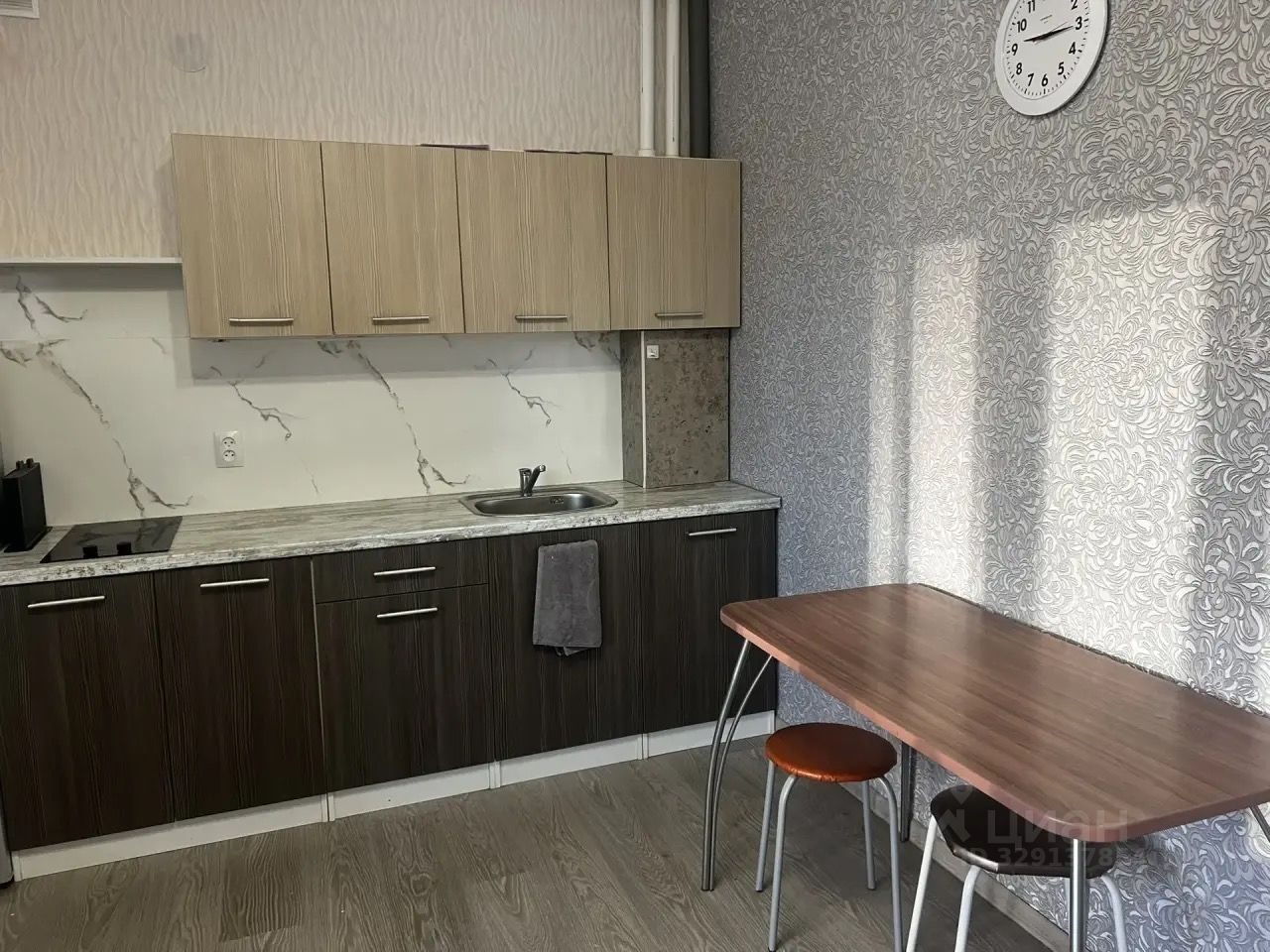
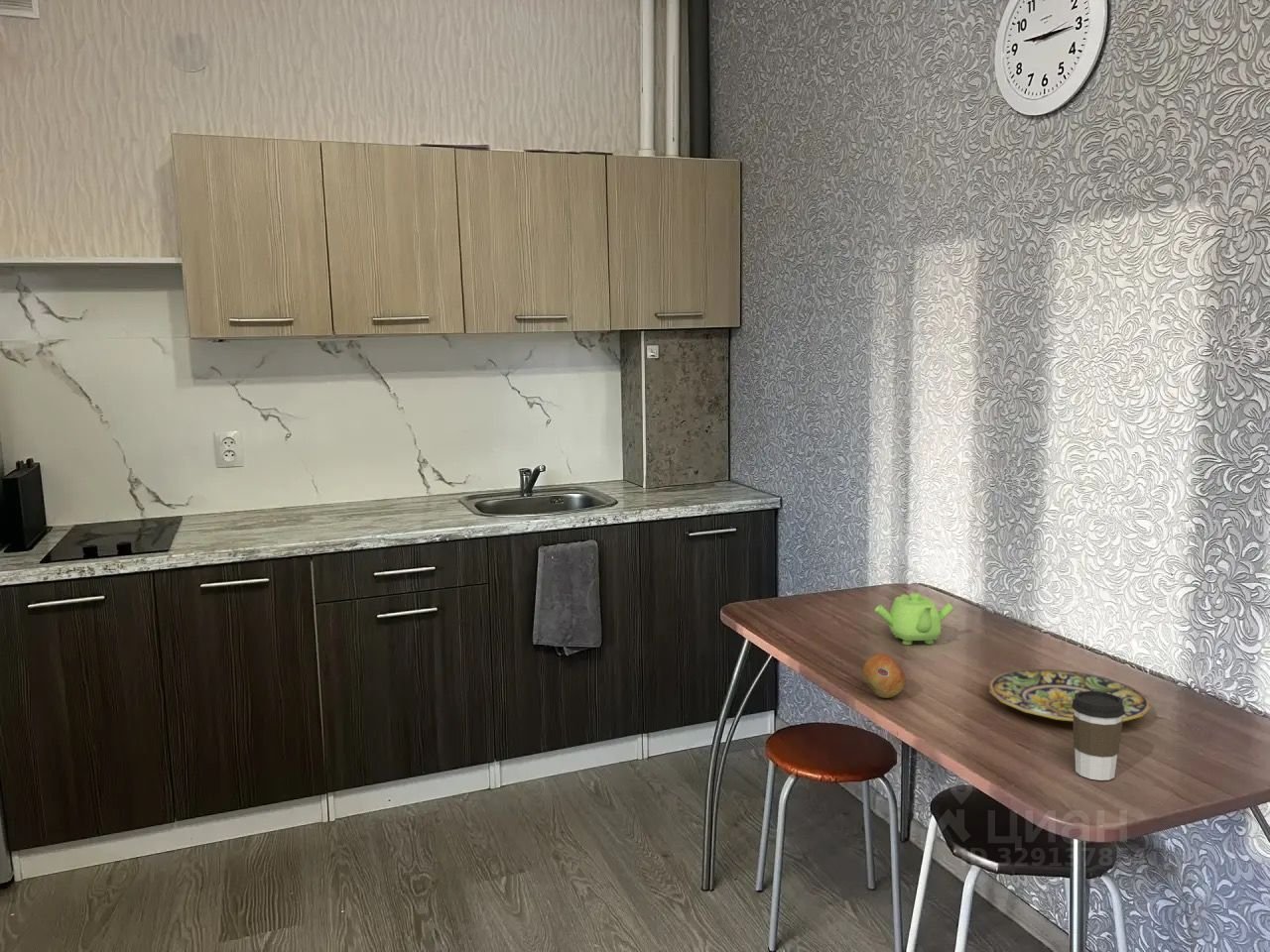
+ plate [988,668,1152,723]
+ teapot [874,592,955,646]
+ fruit [861,653,907,699]
+ coffee cup [1072,690,1125,781]
